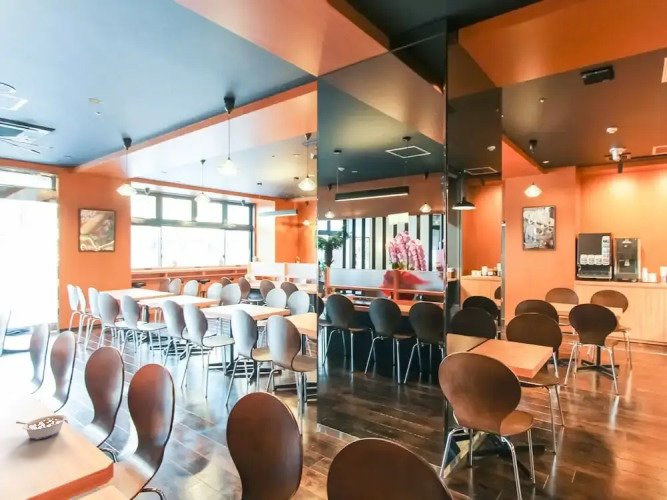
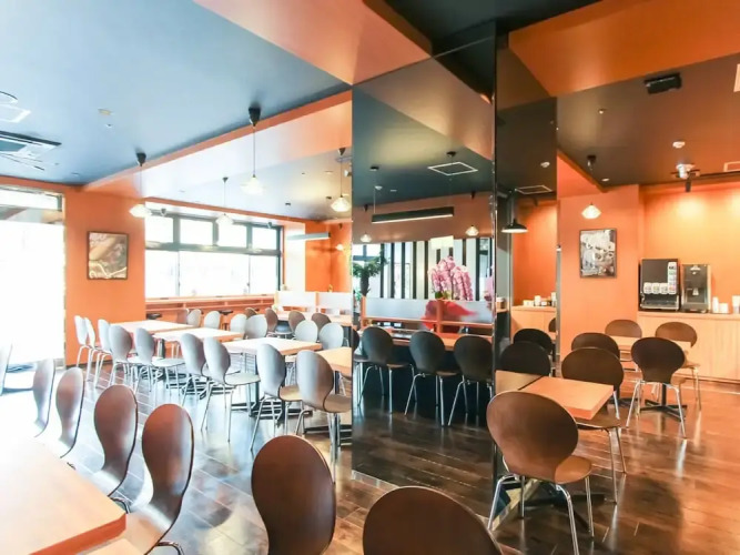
- legume [15,414,68,440]
